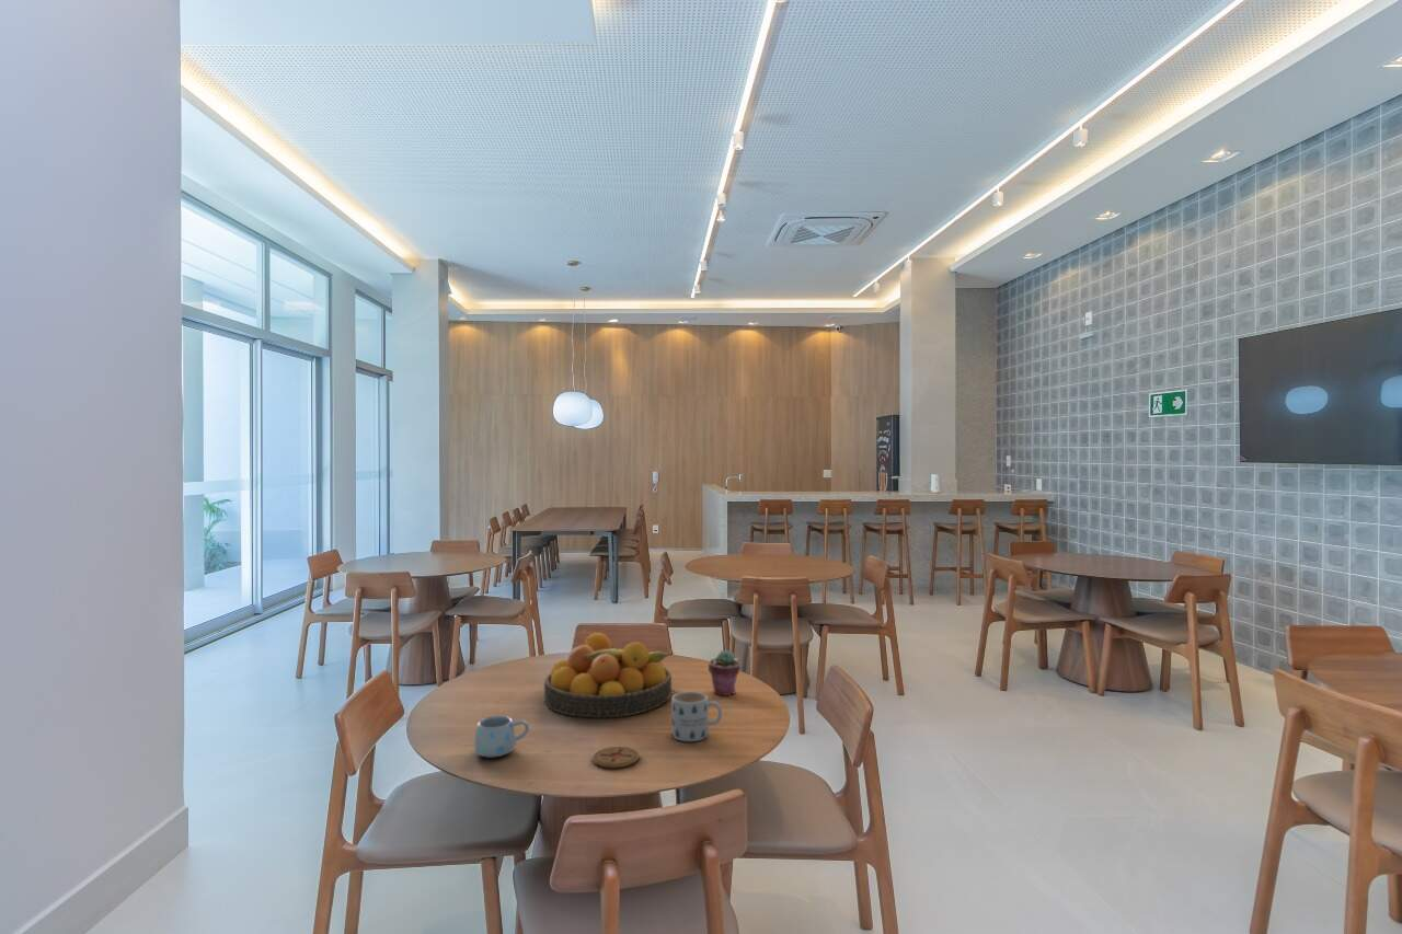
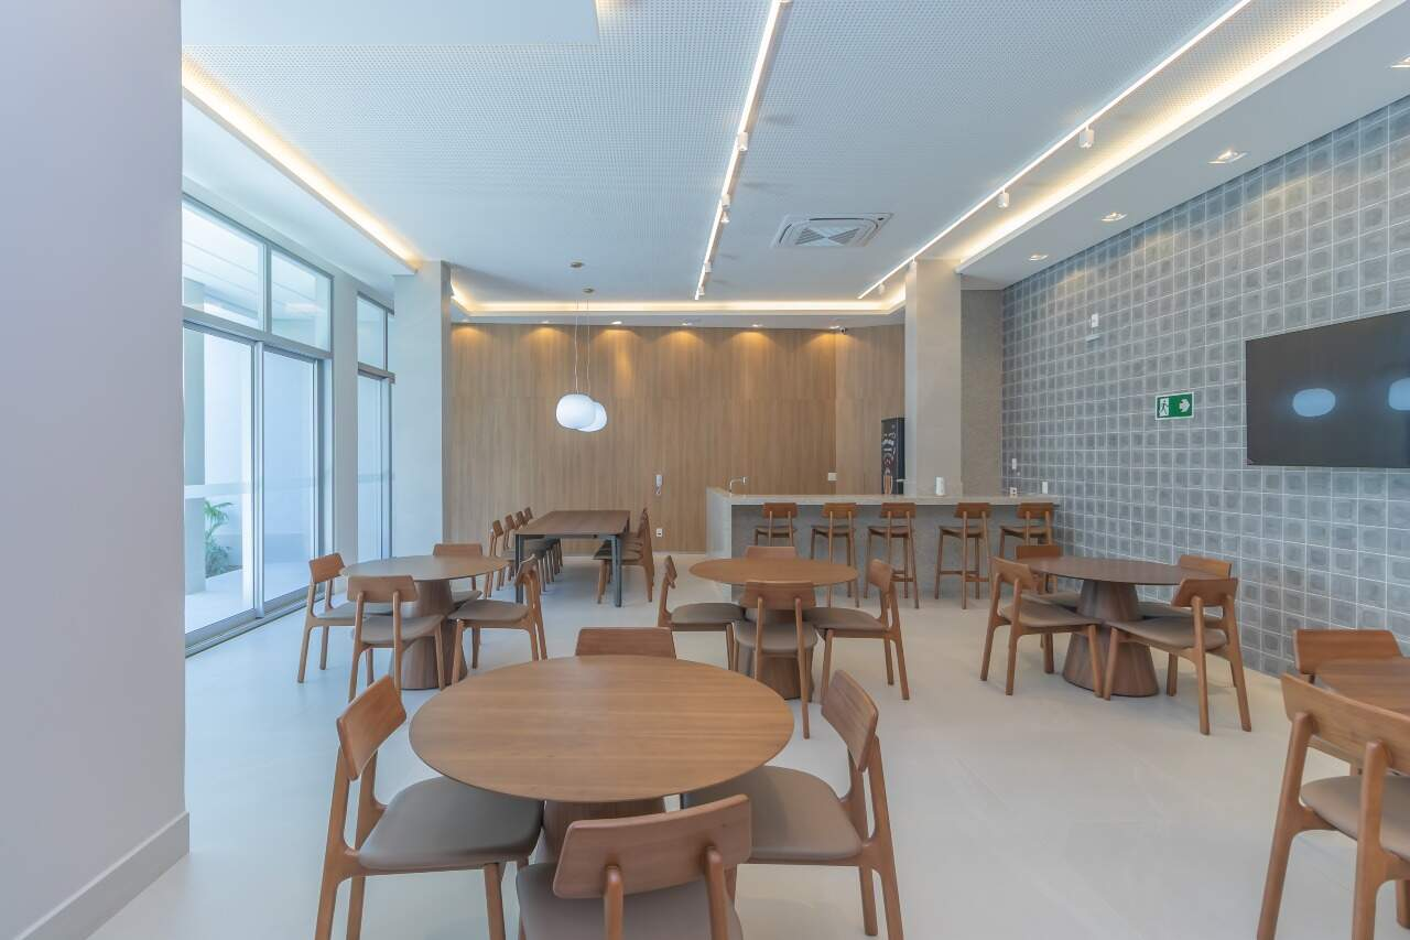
- mug [473,715,530,759]
- mug [670,691,723,742]
- coaster [591,746,640,769]
- fruit bowl [543,632,676,718]
- potted succulent [708,649,742,696]
